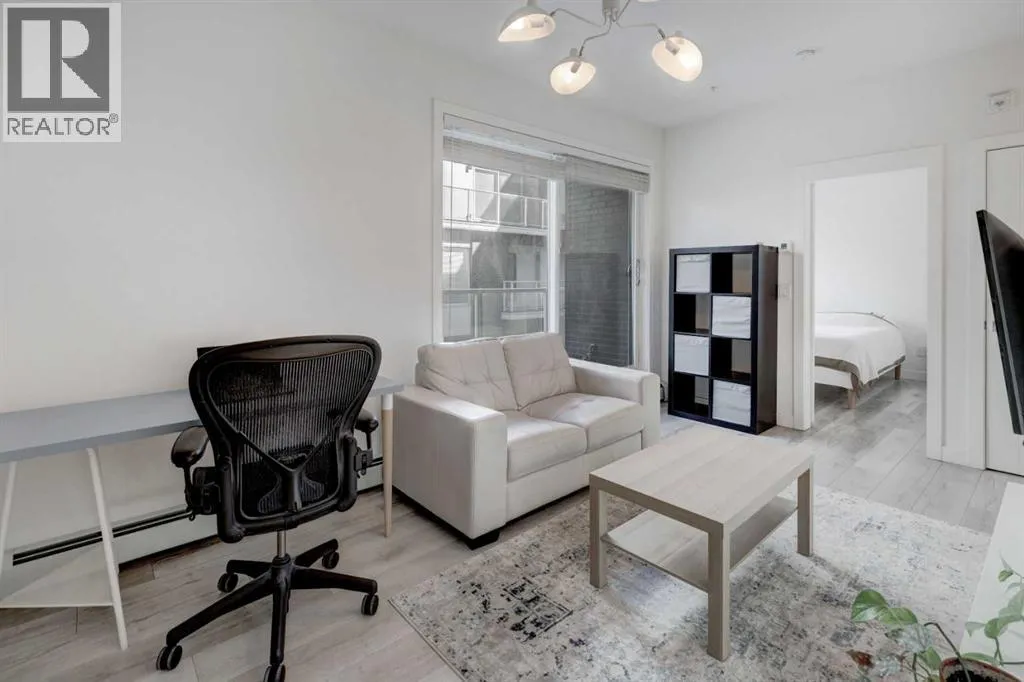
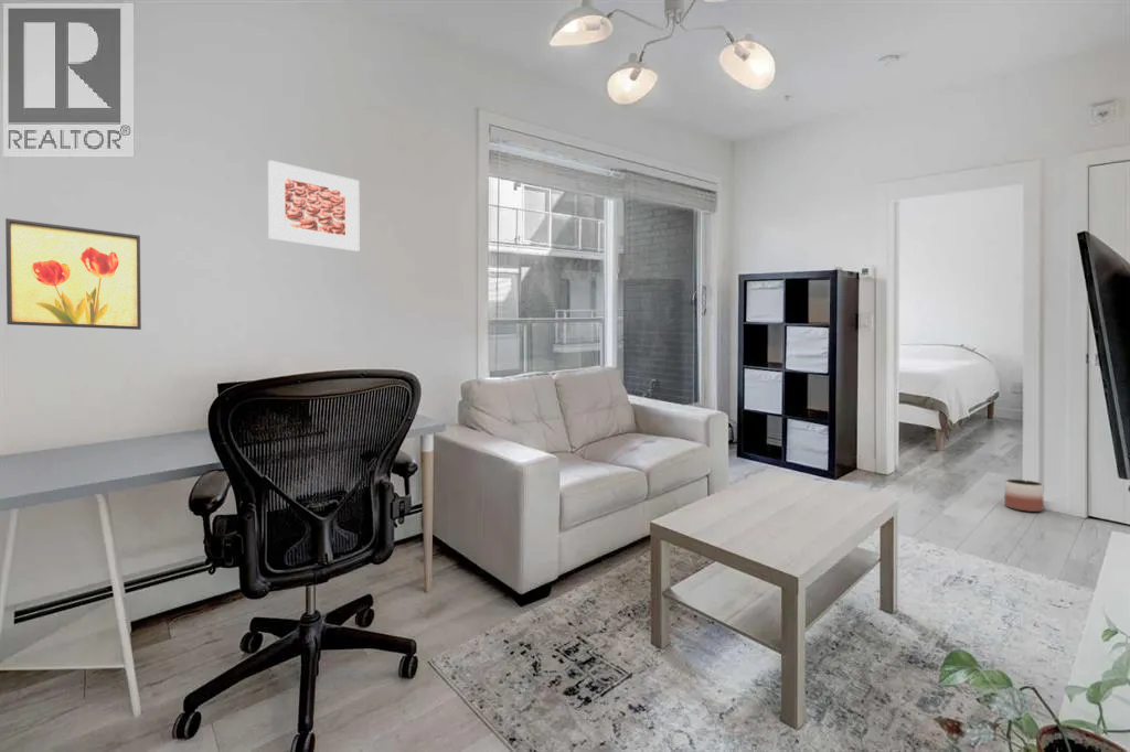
+ planter [1003,479,1045,513]
+ wall art [4,217,142,331]
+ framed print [267,159,360,253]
